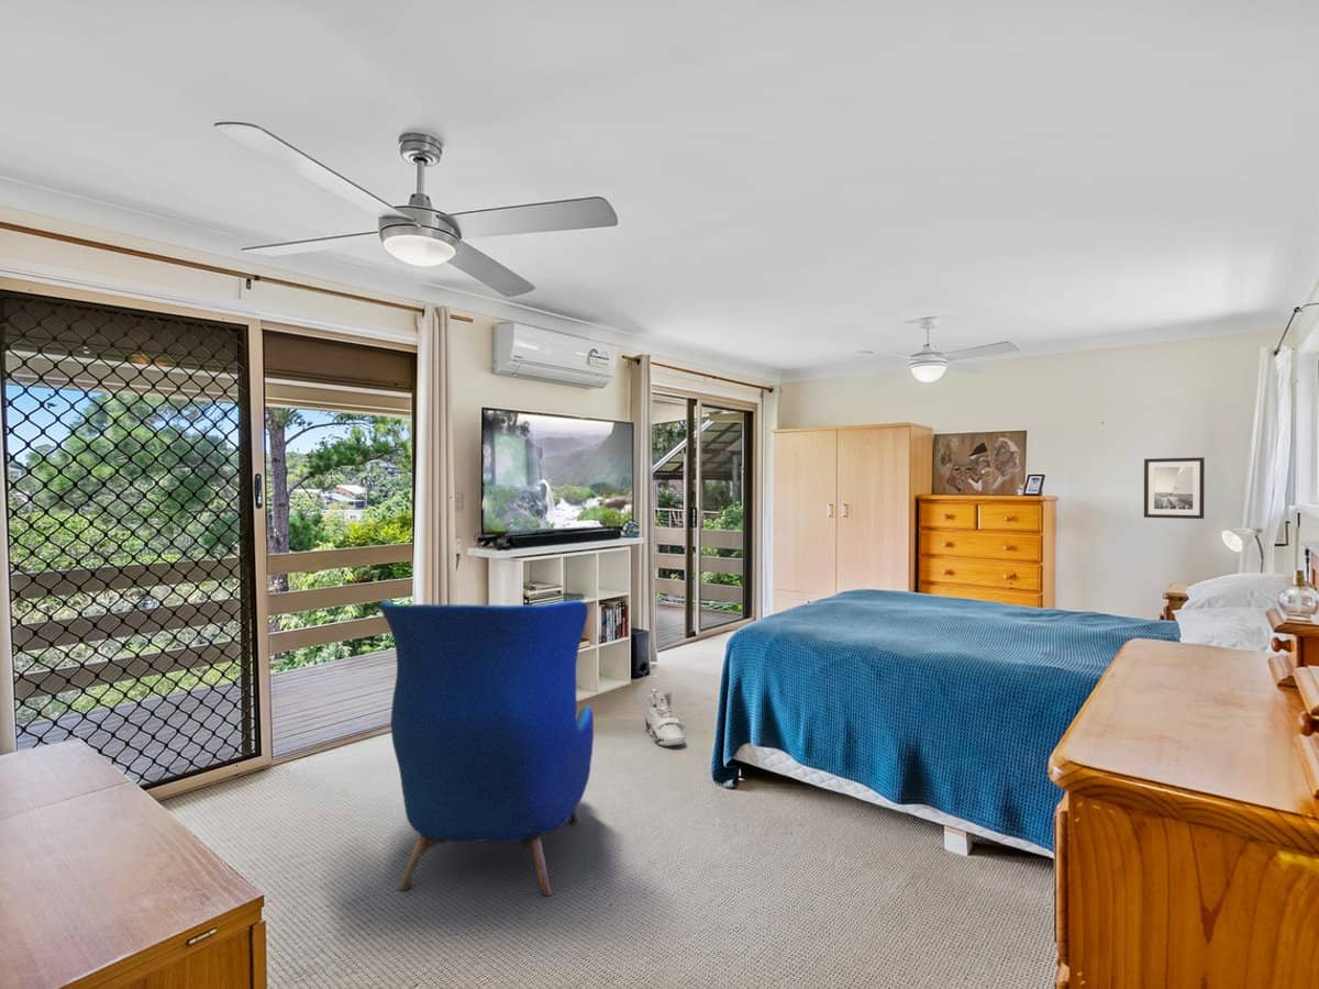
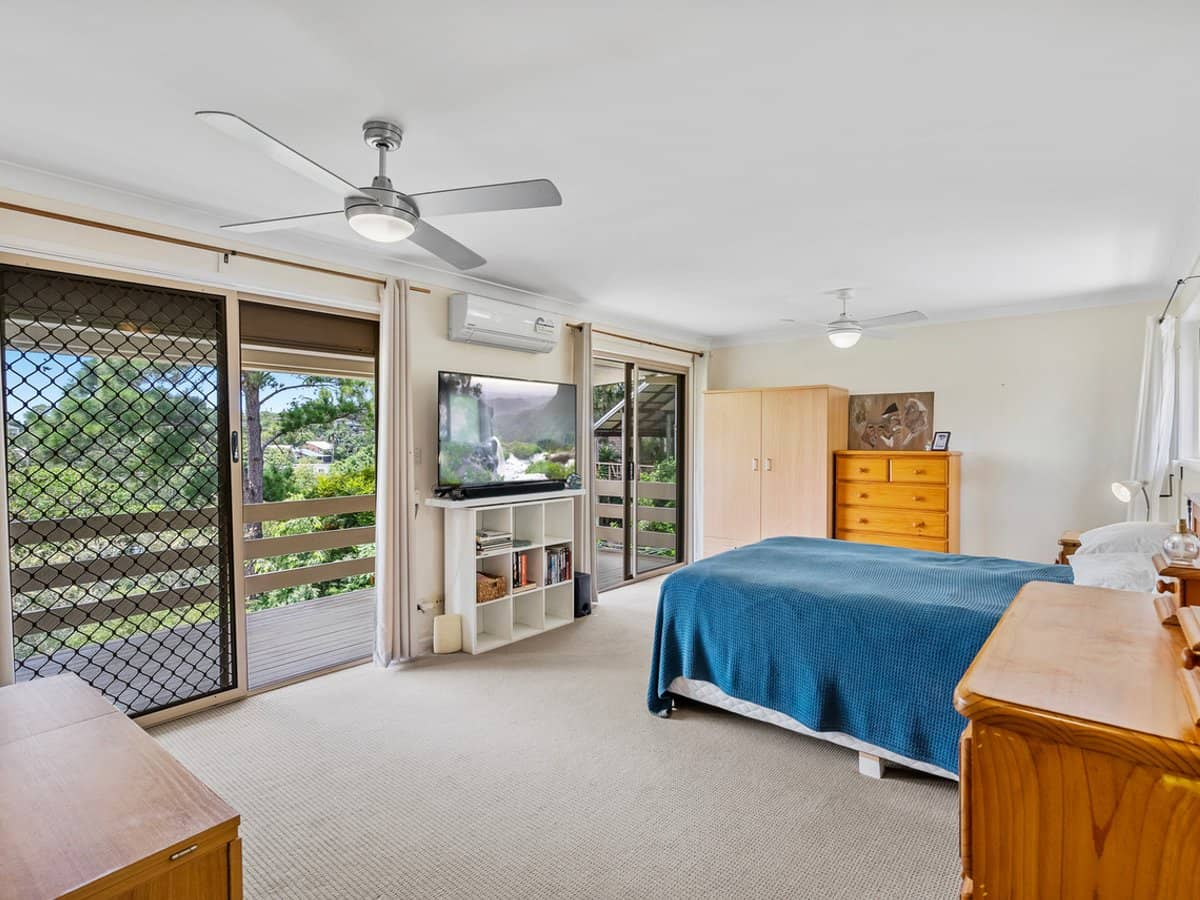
- wall art [1143,456,1206,520]
- sneaker [644,688,686,747]
- armchair [378,599,595,897]
